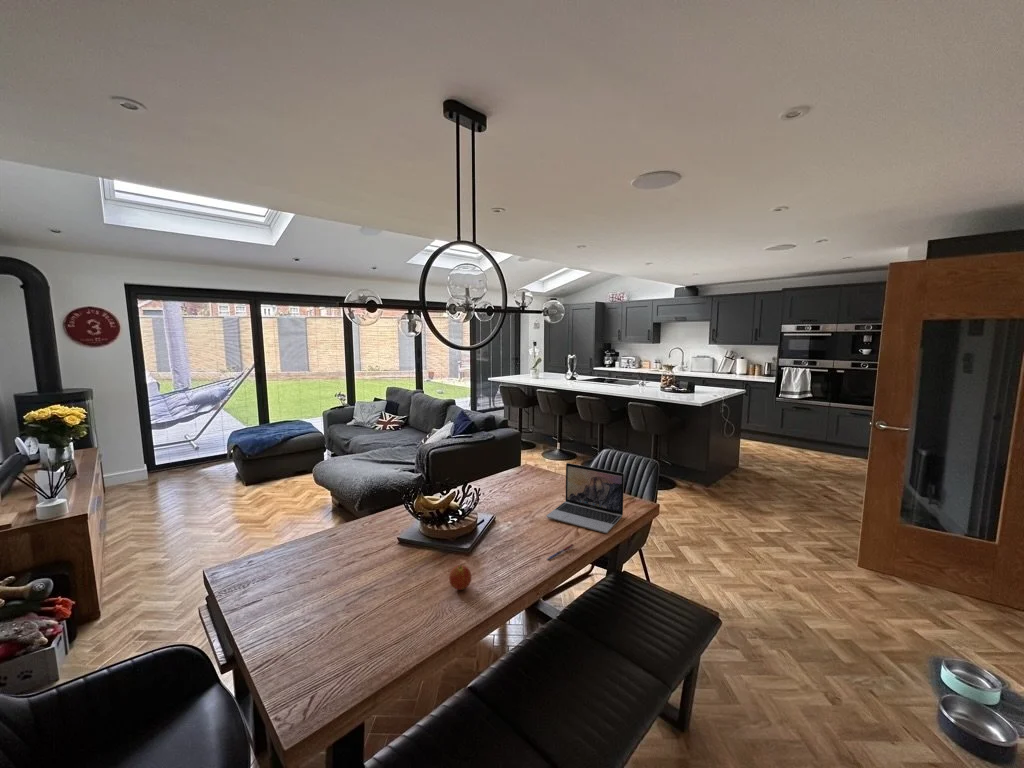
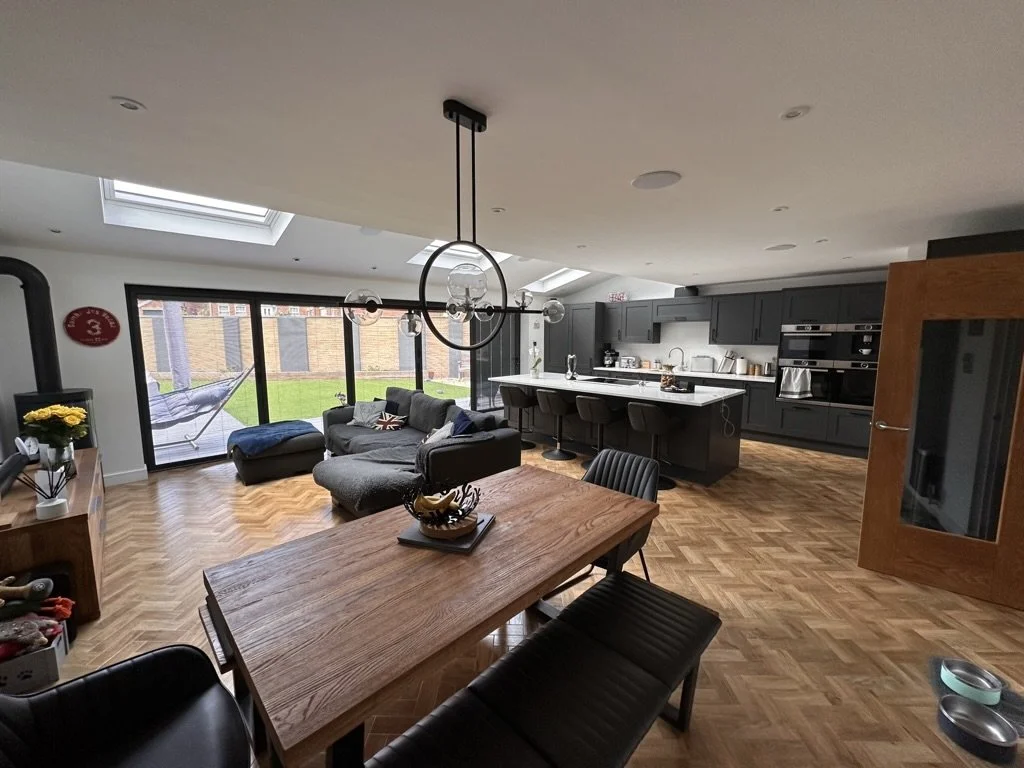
- laptop [546,462,625,534]
- fruit [448,563,472,591]
- pen [547,543,575,561]
